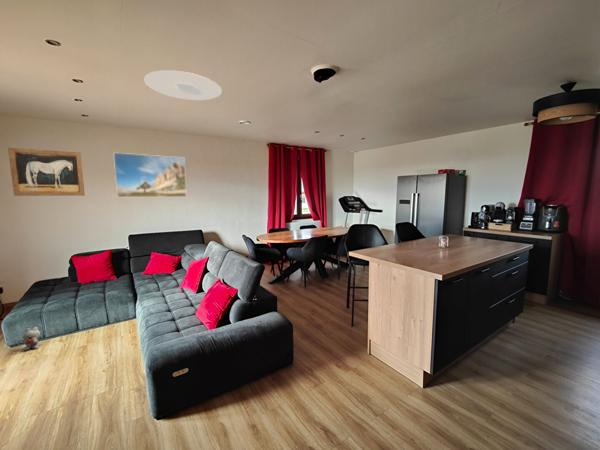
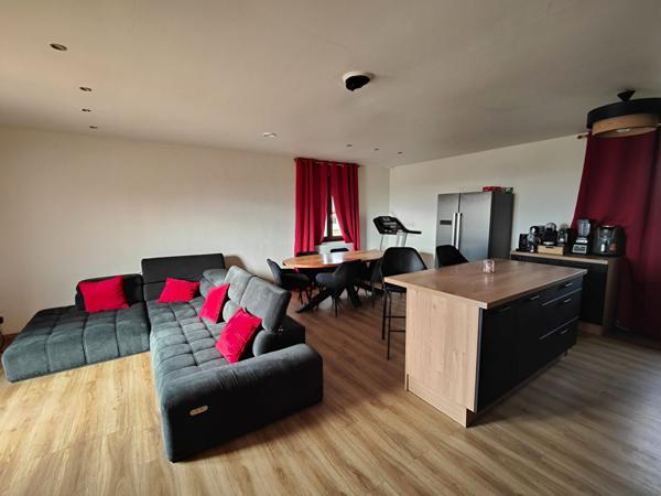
- ceiling light [143,69,223,101]
- plush toy [22,326,41,352]
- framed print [113,152,187,198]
- wall art [7,147,86,197]
